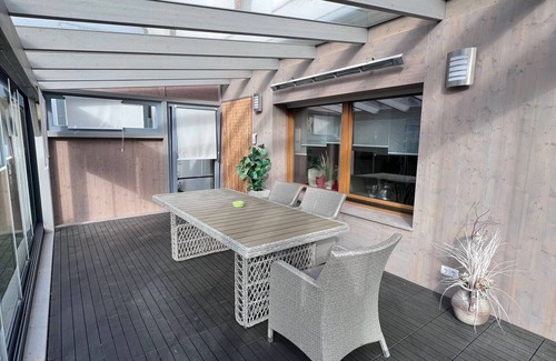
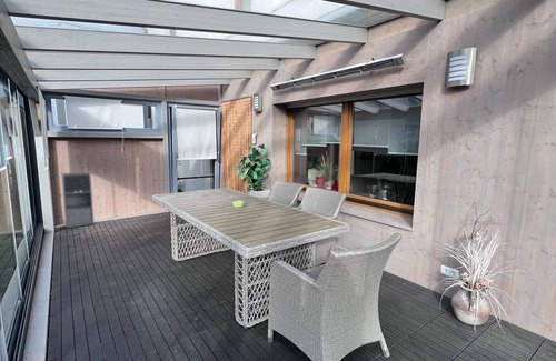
+ cabinet [61,170,95,230]
